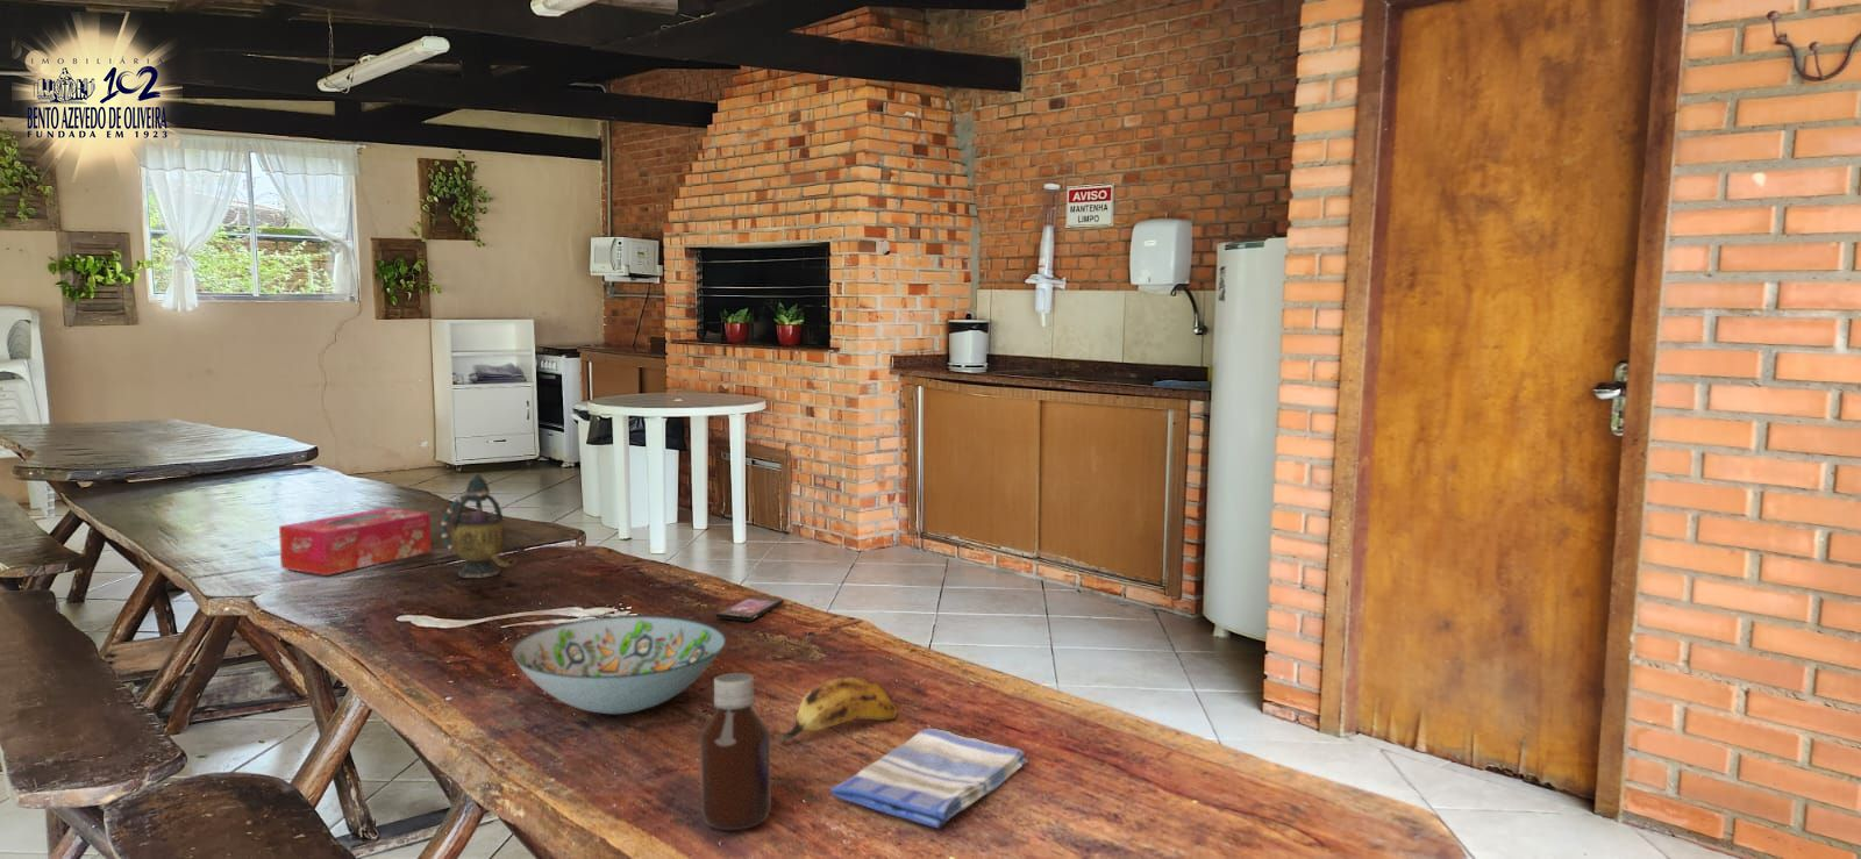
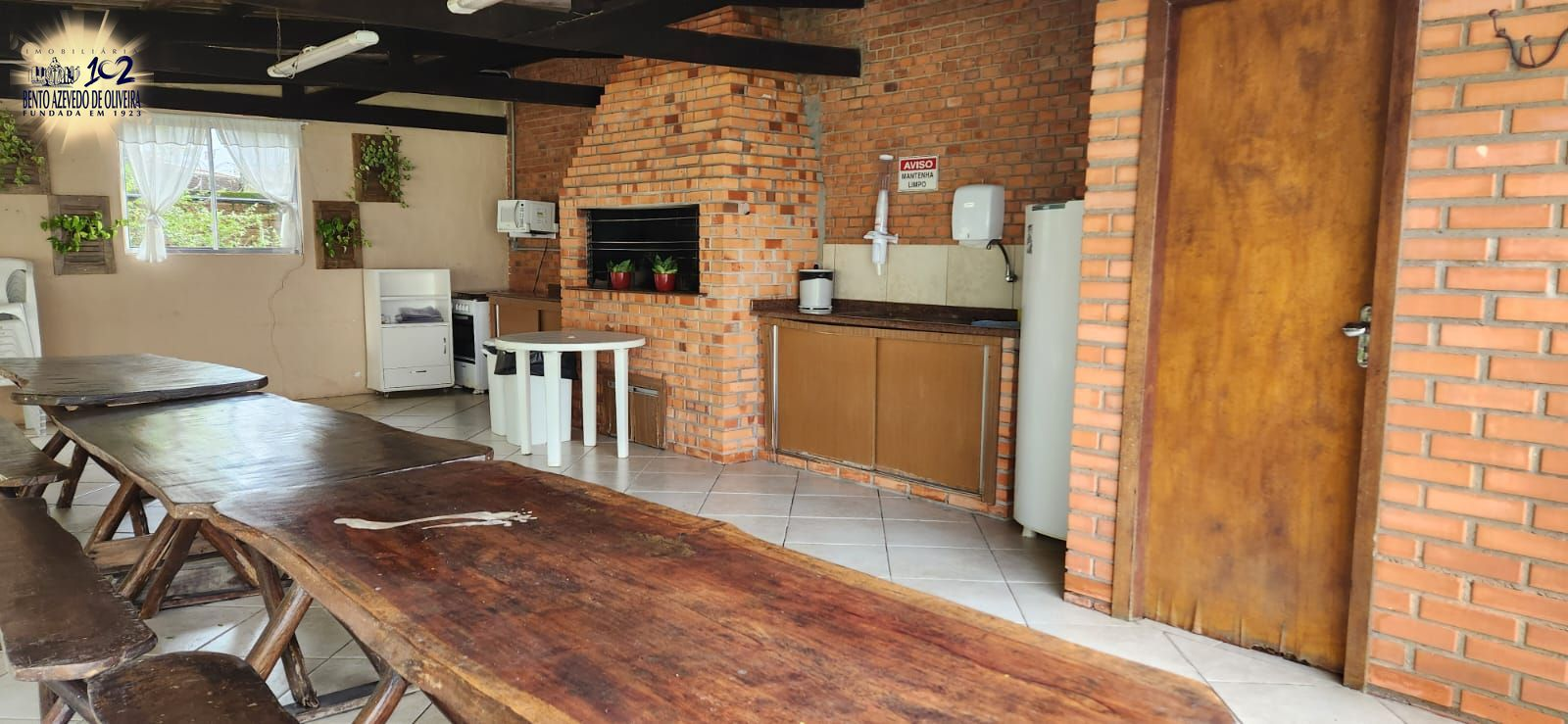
- banana [777,676,900,744]
- teapot [439,472,517,579]
- smartphone [716,596,785,623]
- dish towel [830,727,1029,829]
- bottle [699,672,773,831]
- tissue box [278,507,432,577]
- decorative bowl [509,613,728,715]
